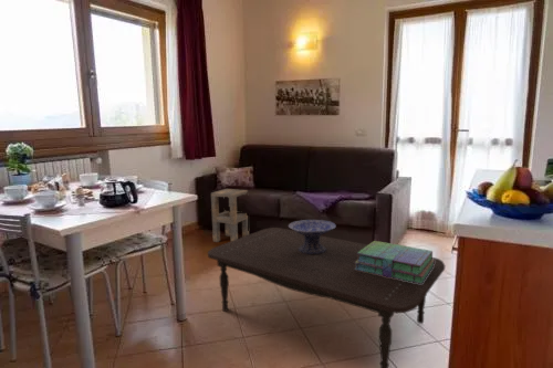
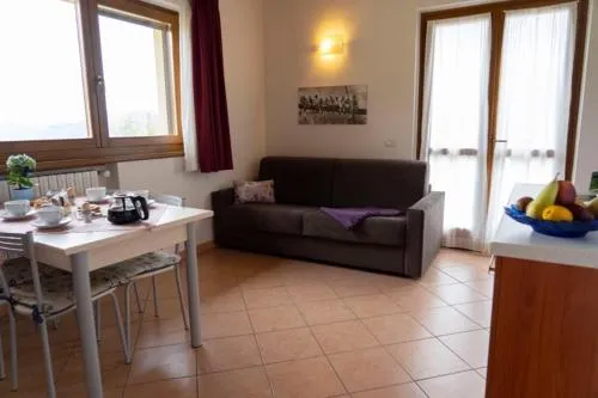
- decorative bowl [288,219,337,254]
- coffee table [207,227,446,368]
- stack of books [355,240,435,284]
- side table [210,188,250,243]
